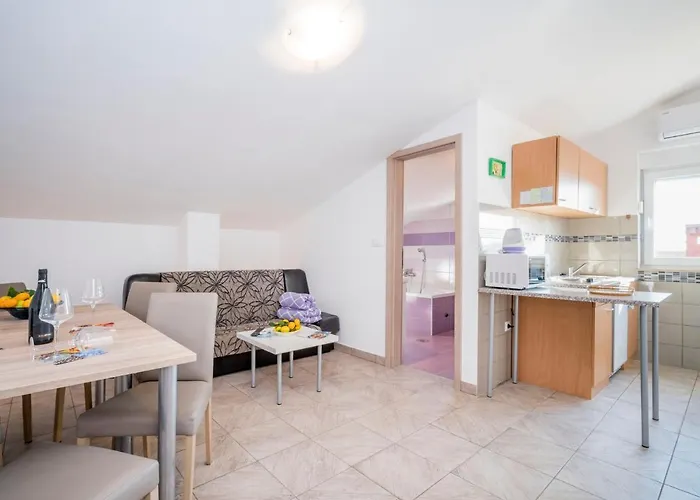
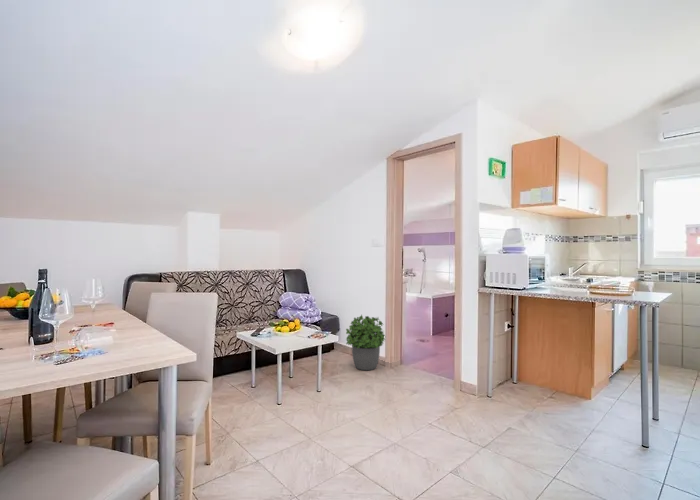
+ potted plant [345,314,386,371]
